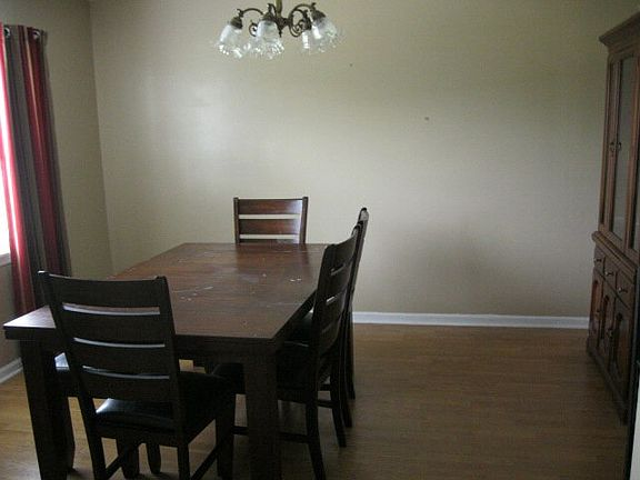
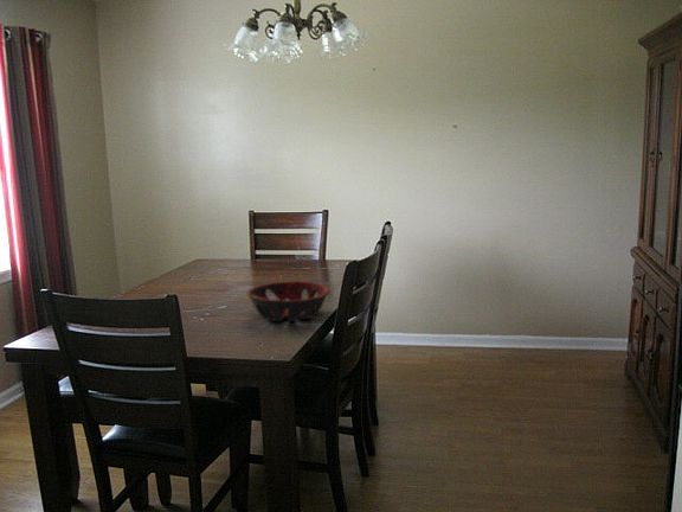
+ decorative bowl [246,280,330,322]
